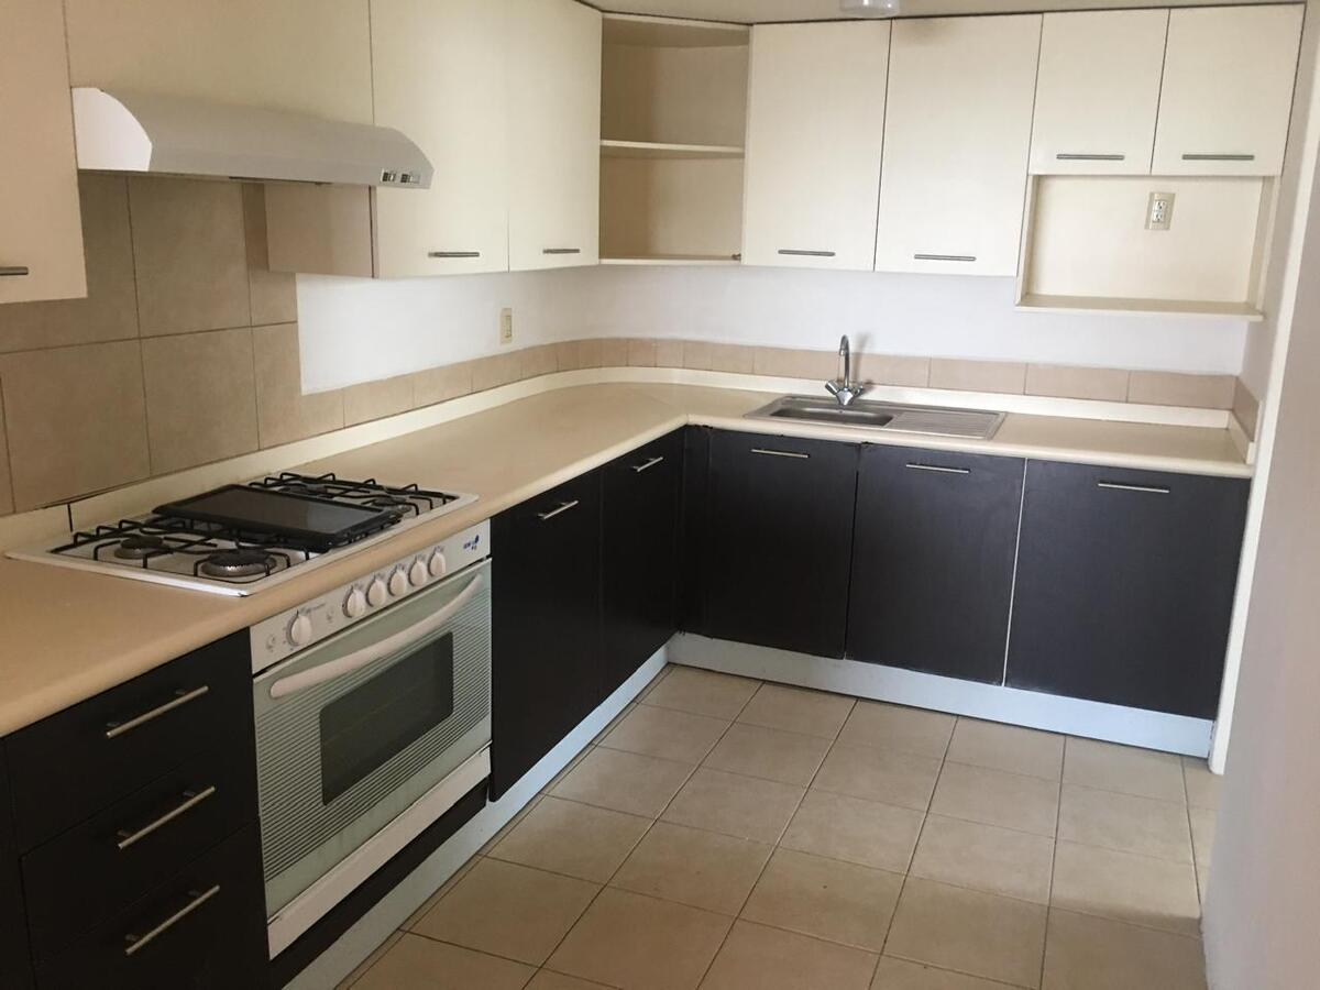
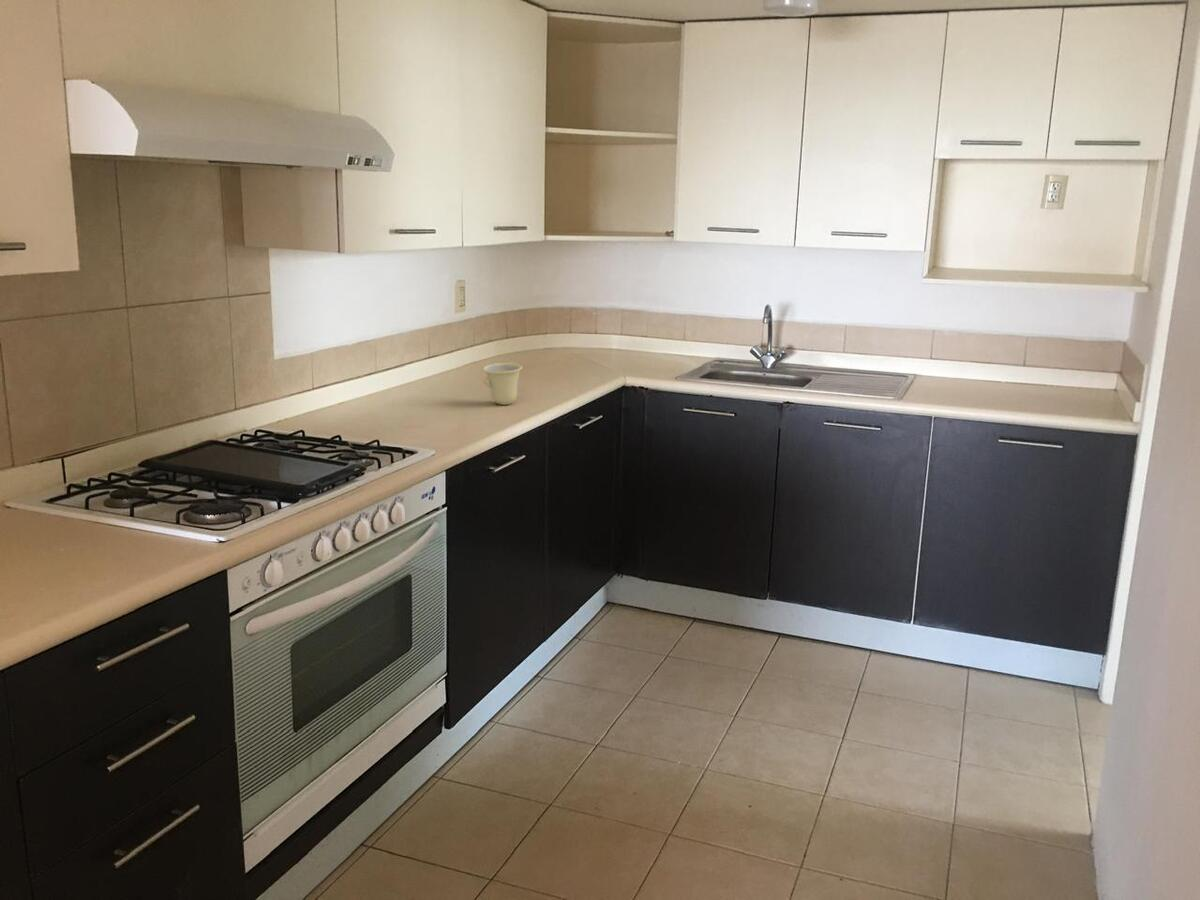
+ cup [482,362,523,406]
